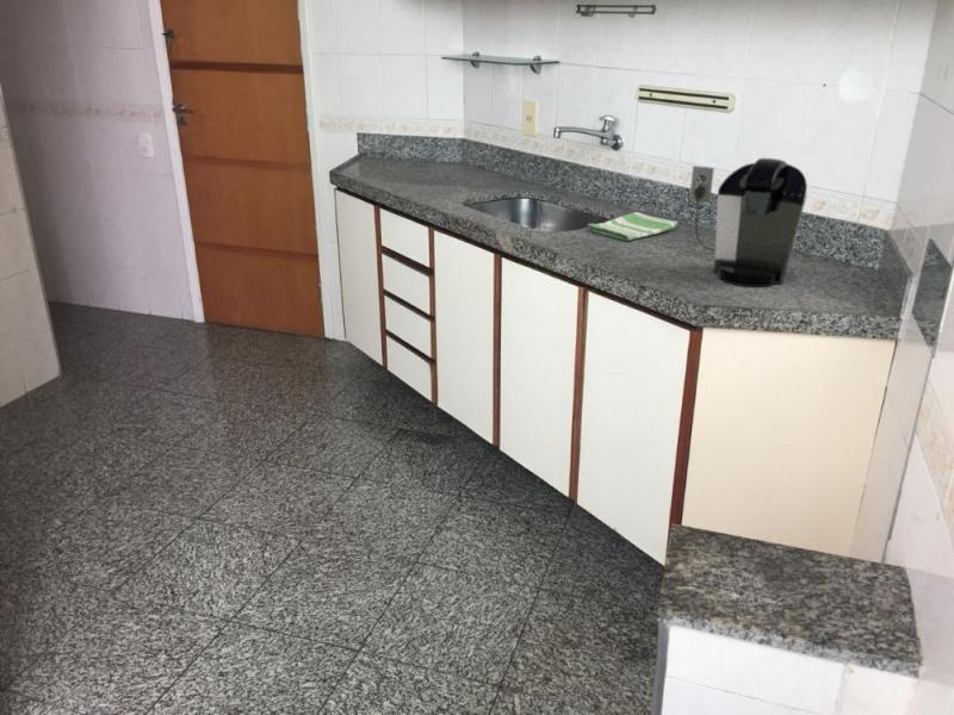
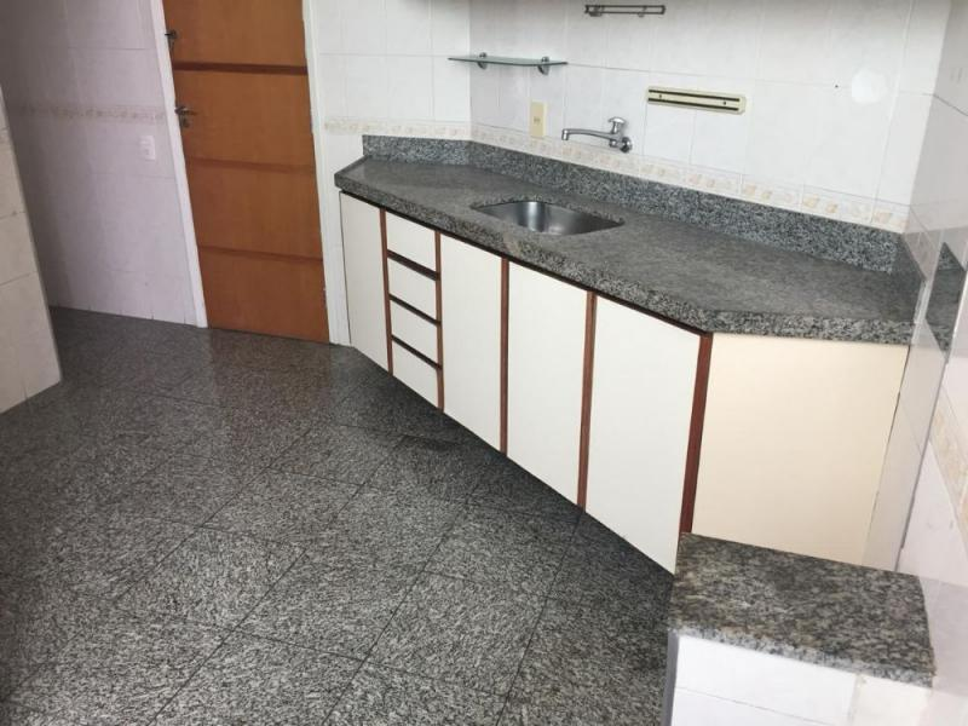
- coffee maker [688,157,809,288]
- dish towel [587,211,679,242]
